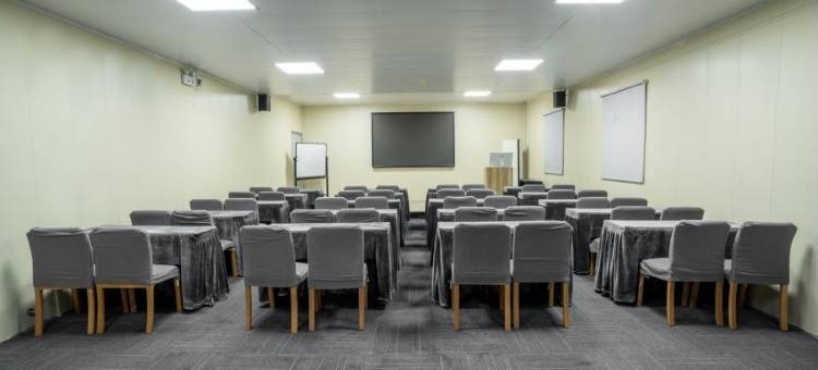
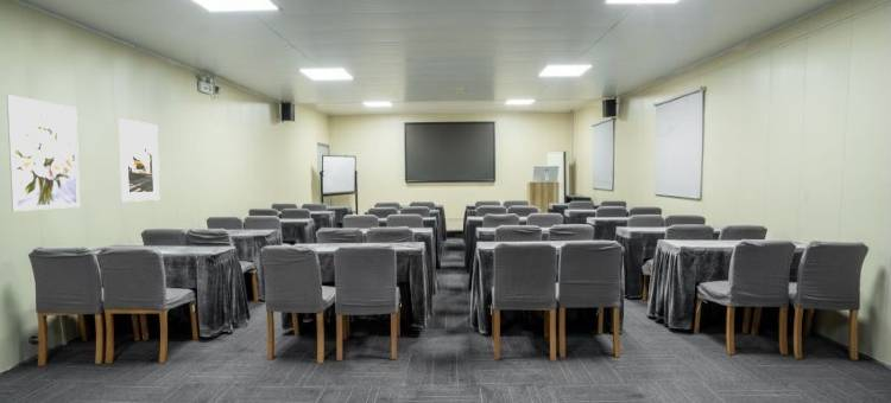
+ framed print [118,117,160,203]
+ wall art [6,94,81,212]
